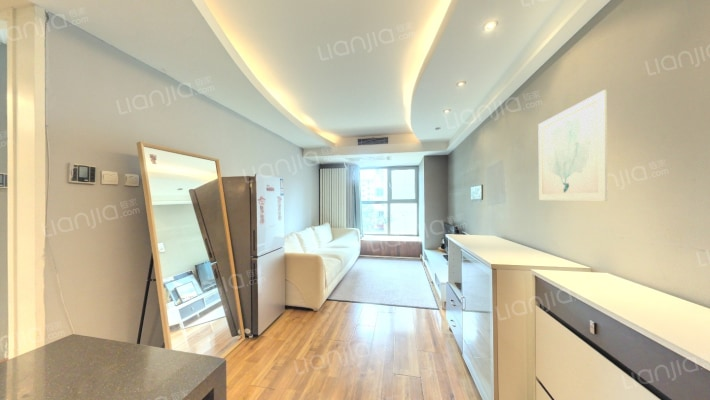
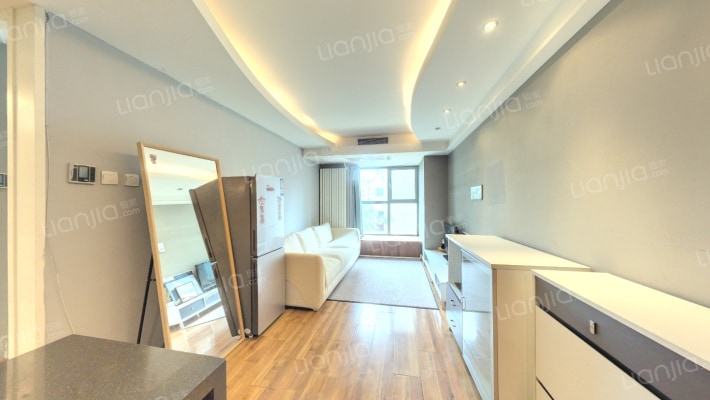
- wall art [537,89,608,201]
